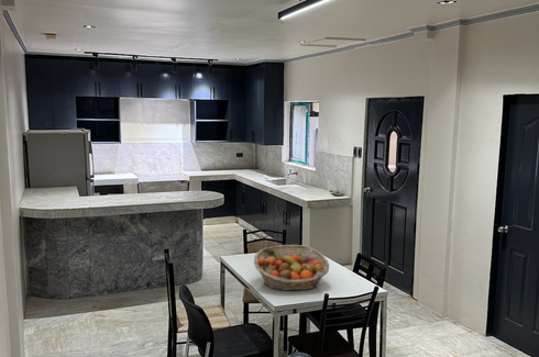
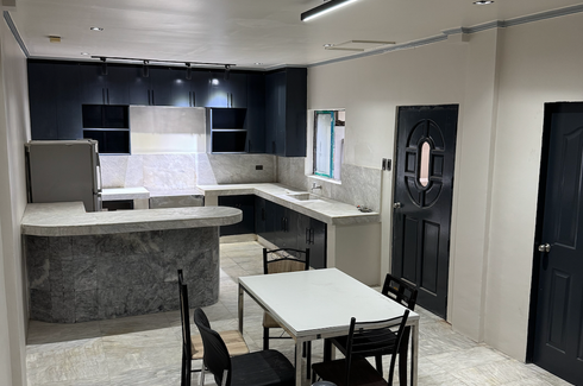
- fruit basket [253,244,330,292]
